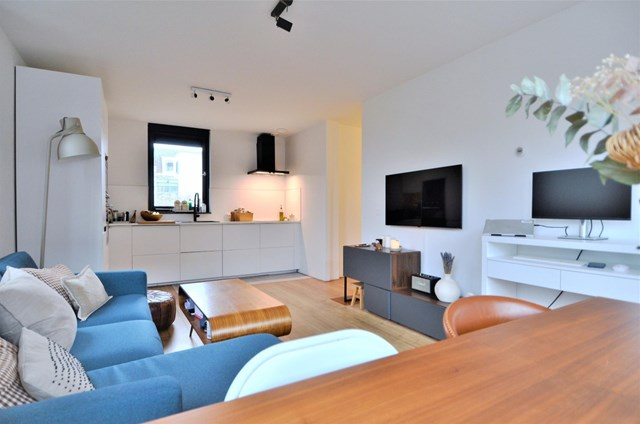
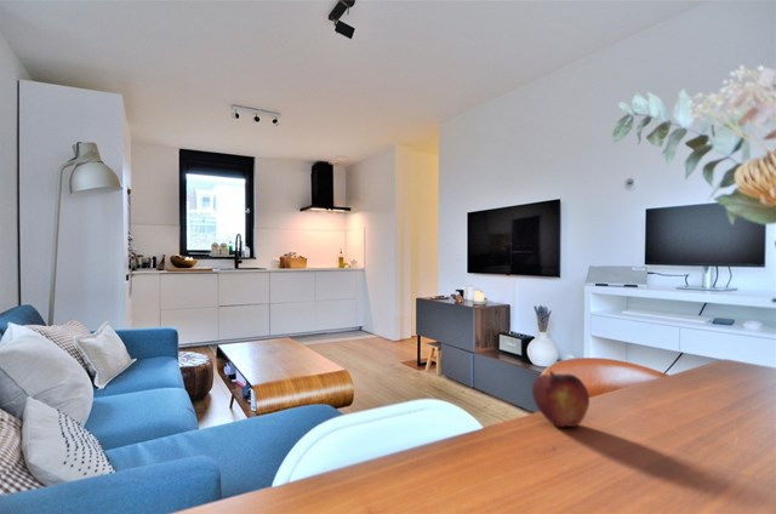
+ fruit [531,370,590,428]
